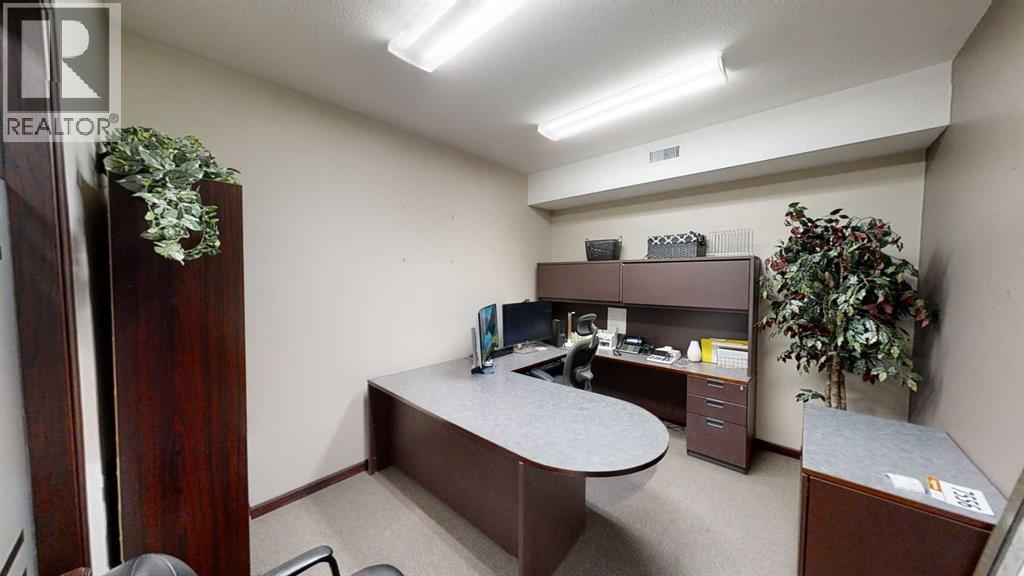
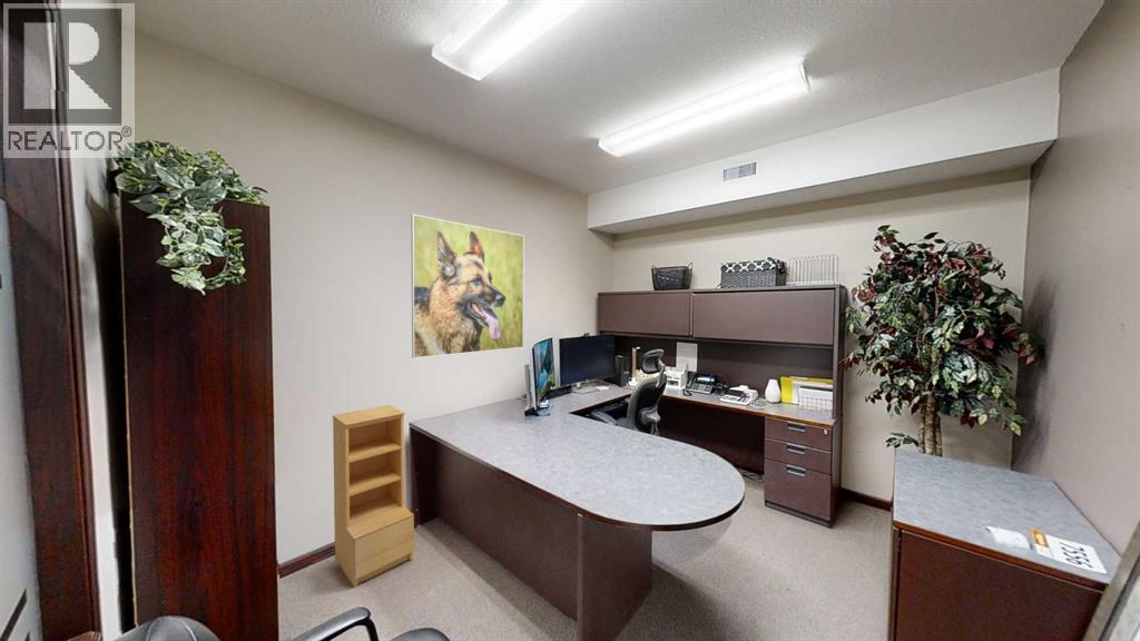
+ bookshelf [332,404,415,589]
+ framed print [410,214,525,359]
